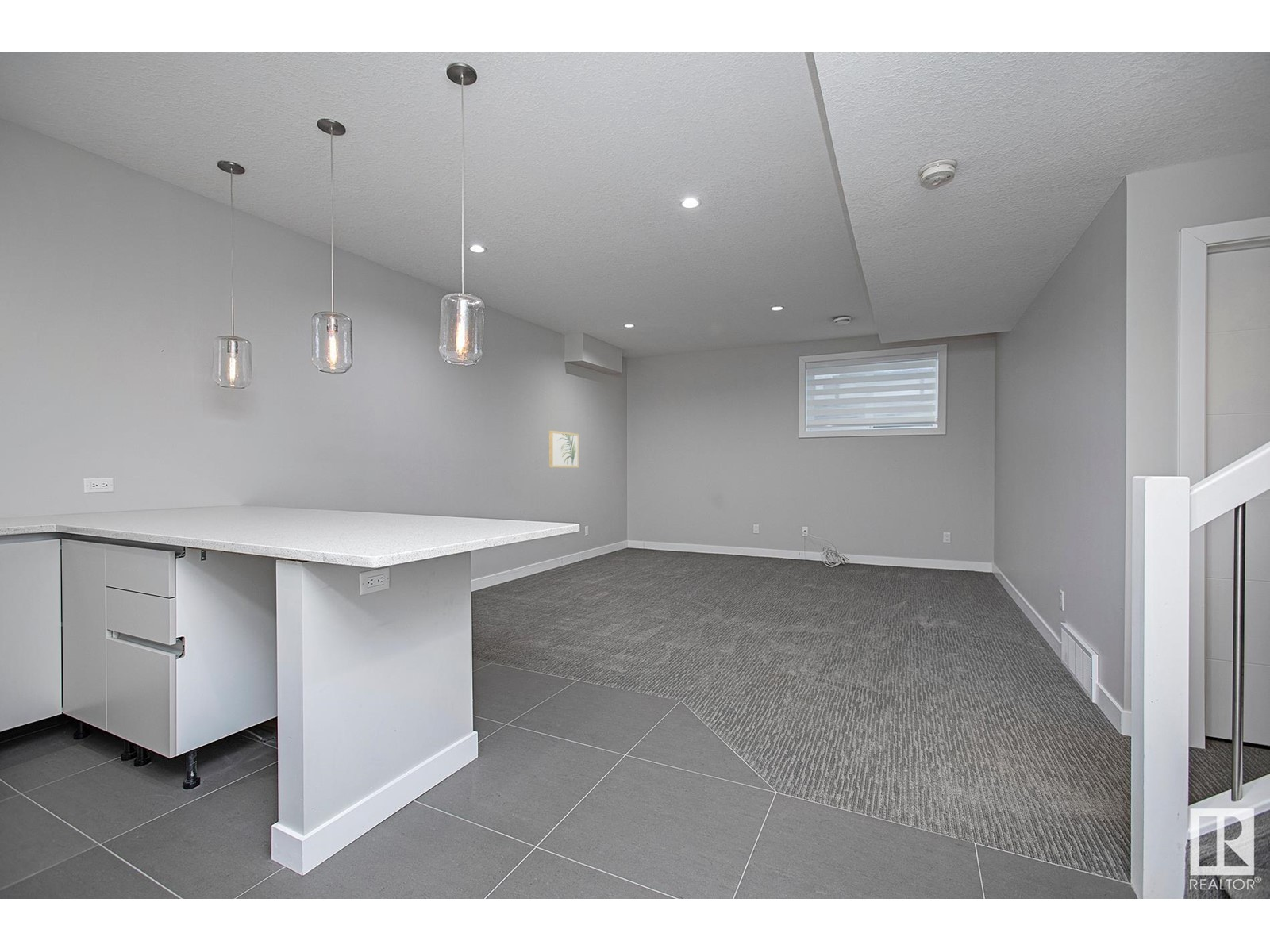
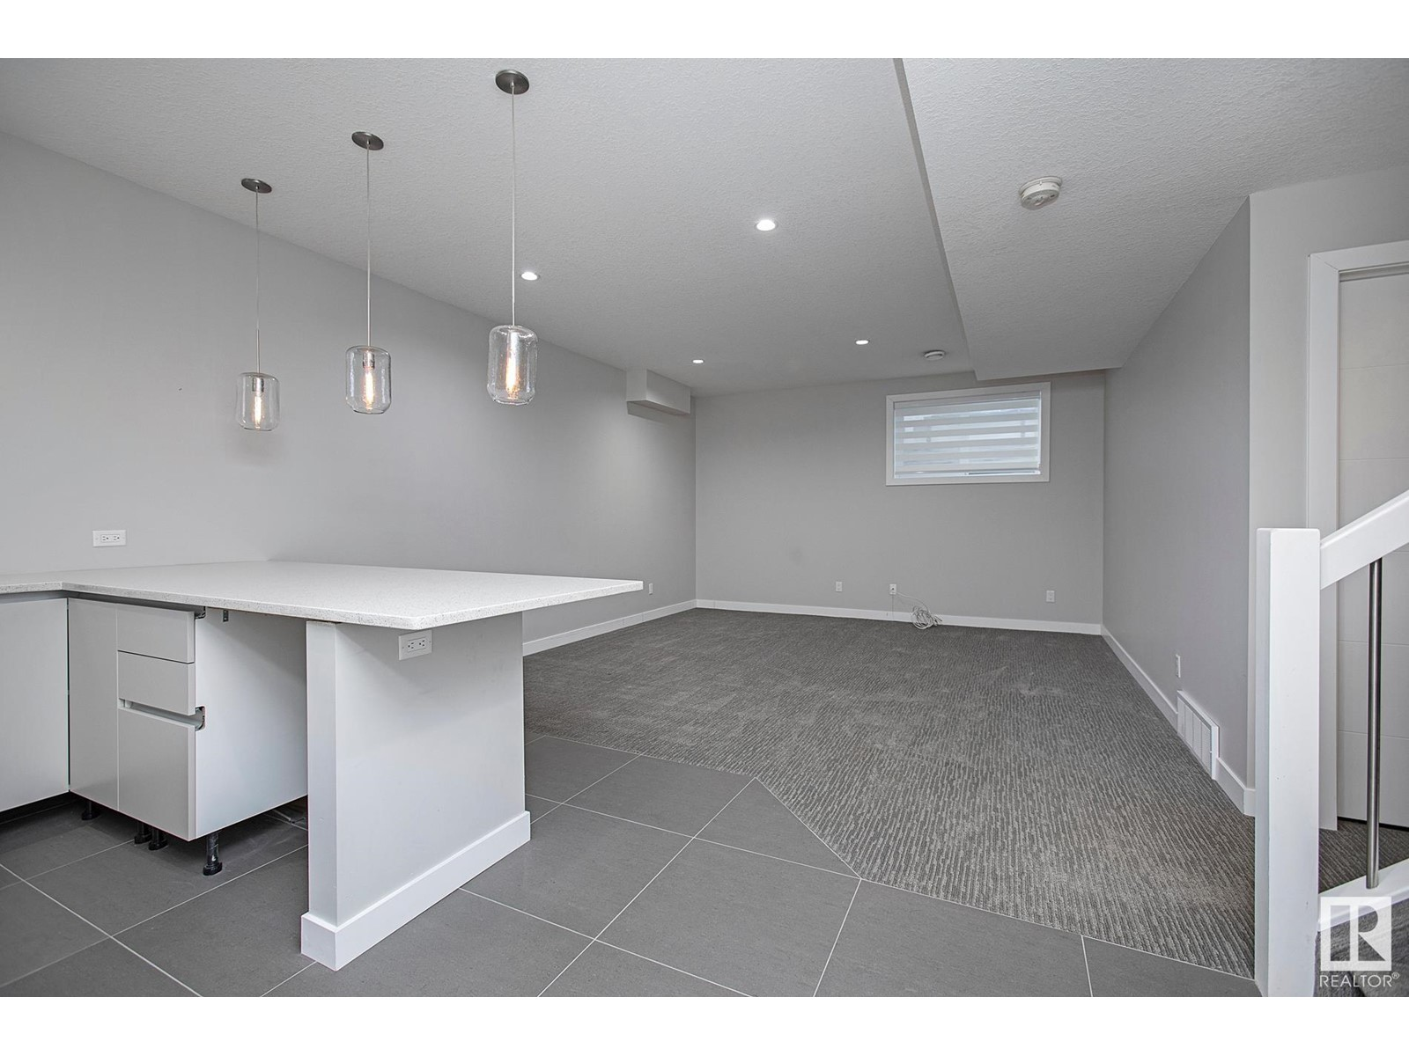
- wall art [548,430,579,469]
